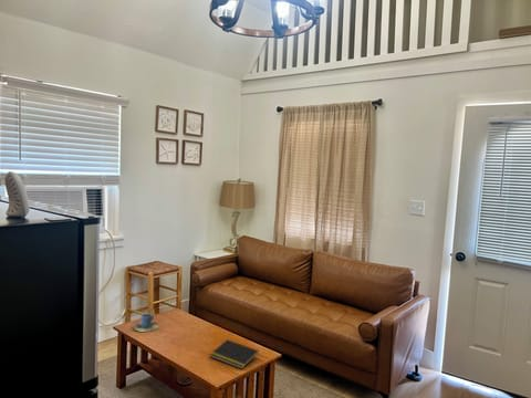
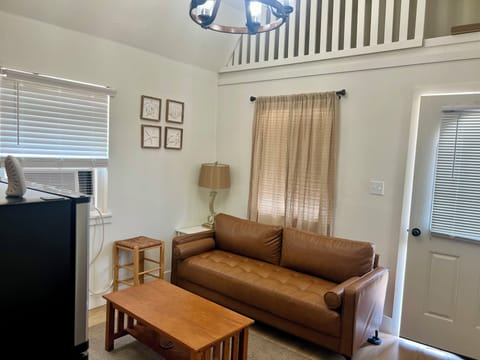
- notepad [209,338,260,370]
- cup [132,313,160,333]
